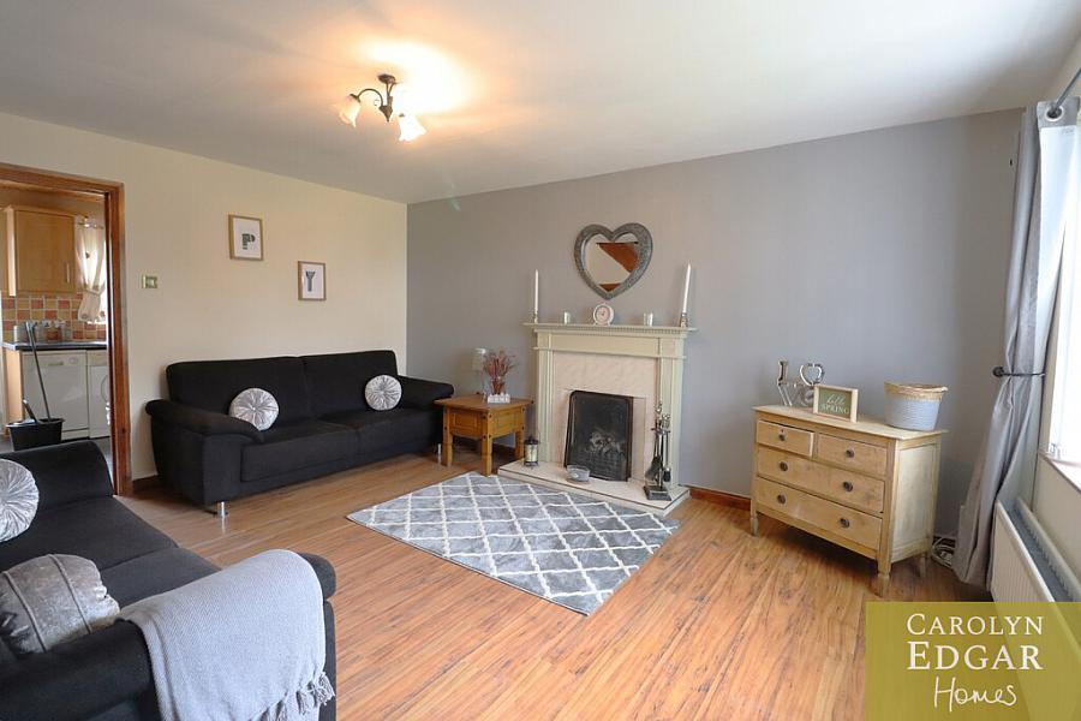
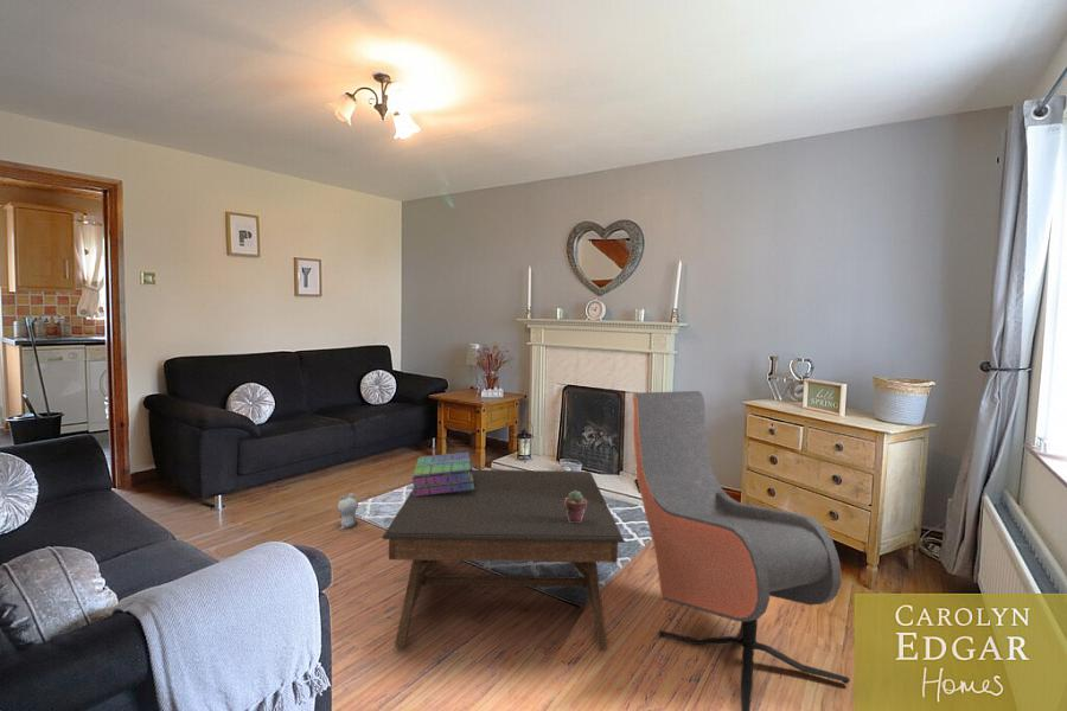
+ plush toy [337,492,359,531]
+ armchair [632,390,851,711]
+ potted succulent [564,491,587,523]
+ coffee table [381,468,626,651]
+ stack of books [411,451,474,497]
